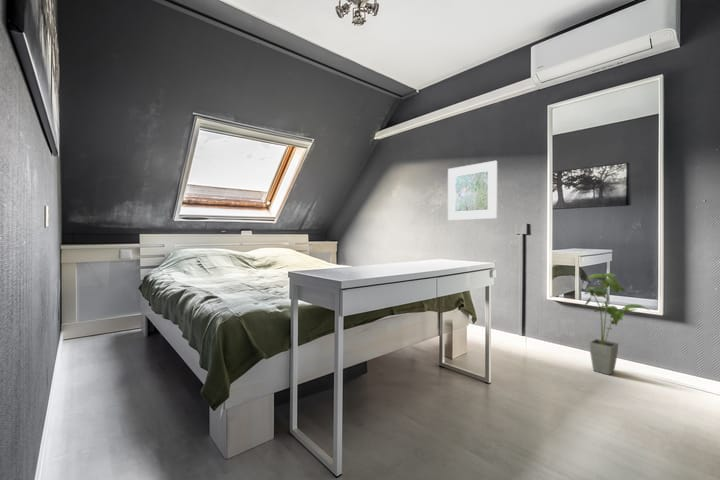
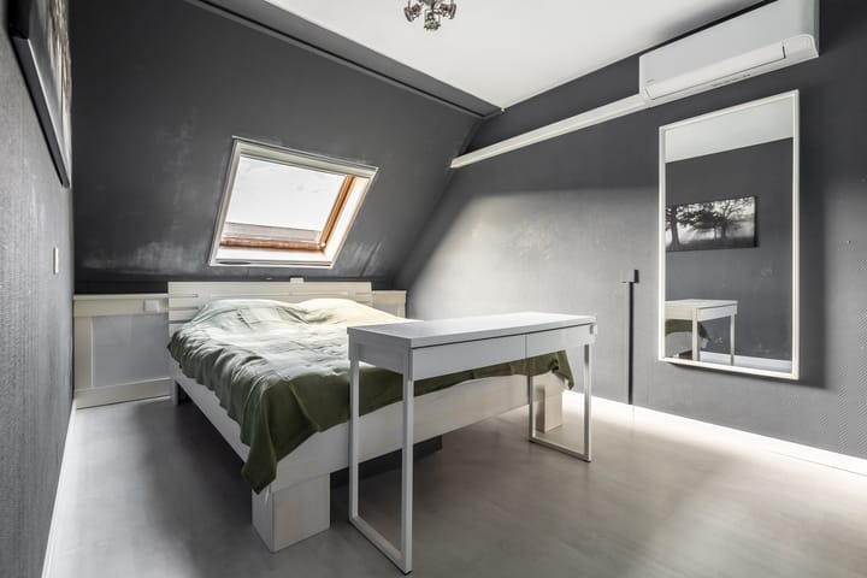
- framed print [447,160,498,221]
- house plant [582,272,651,376]
